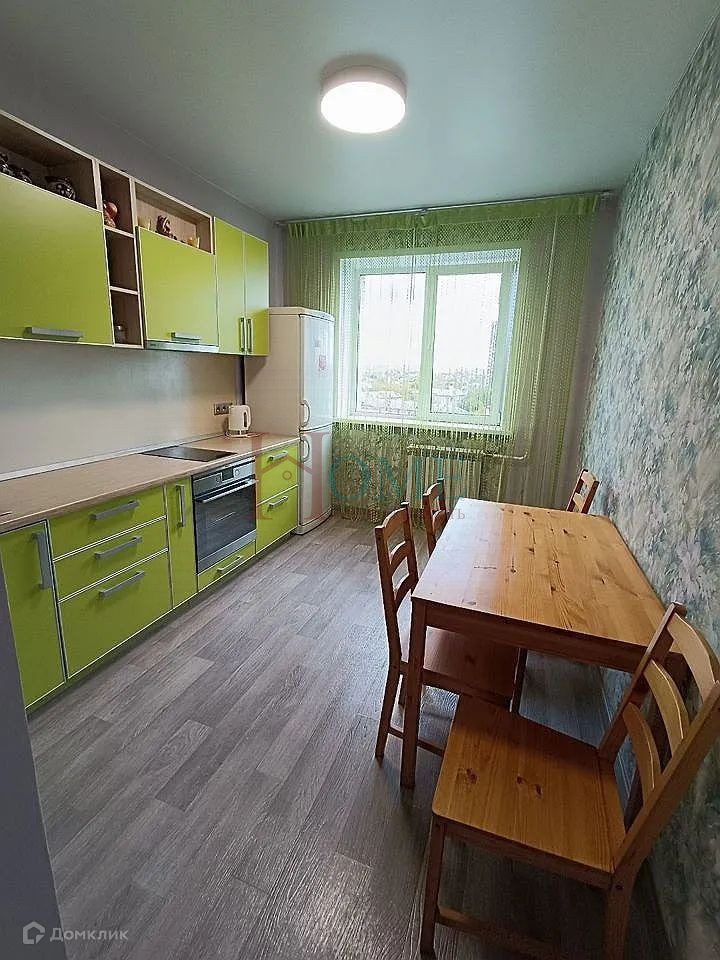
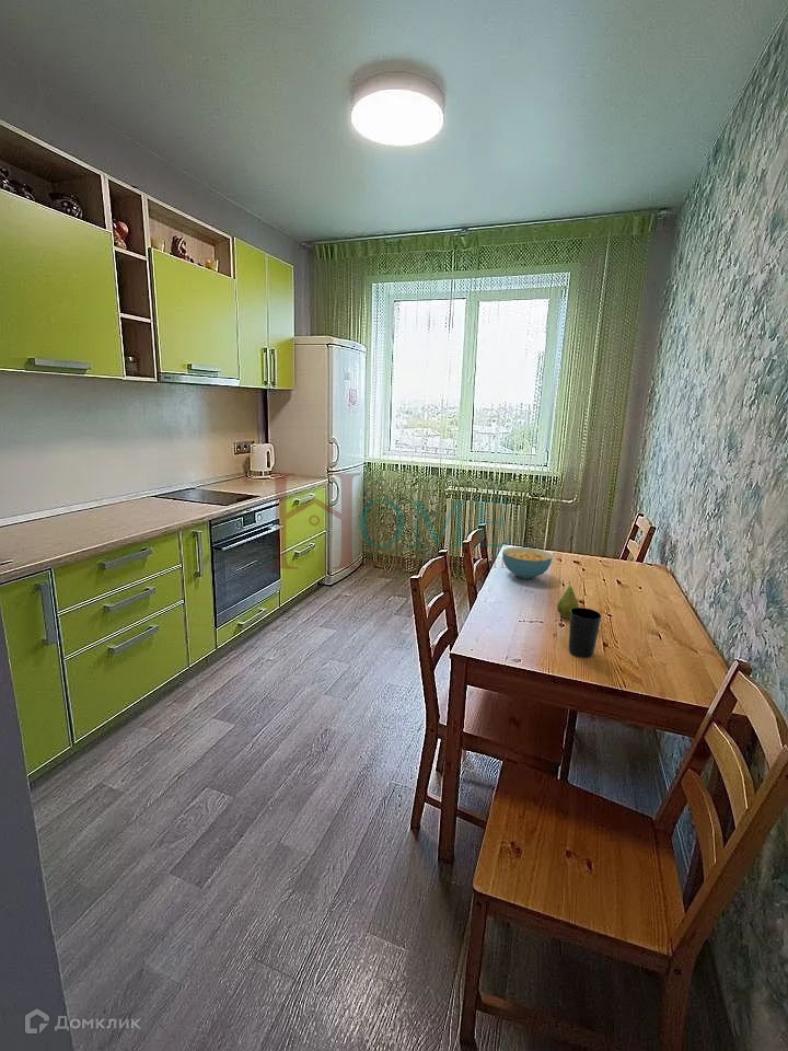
+ cereal bowl [501,546,553,580]
+ cup [568,607,602,658]
+ fruit [556,580,580,620]
